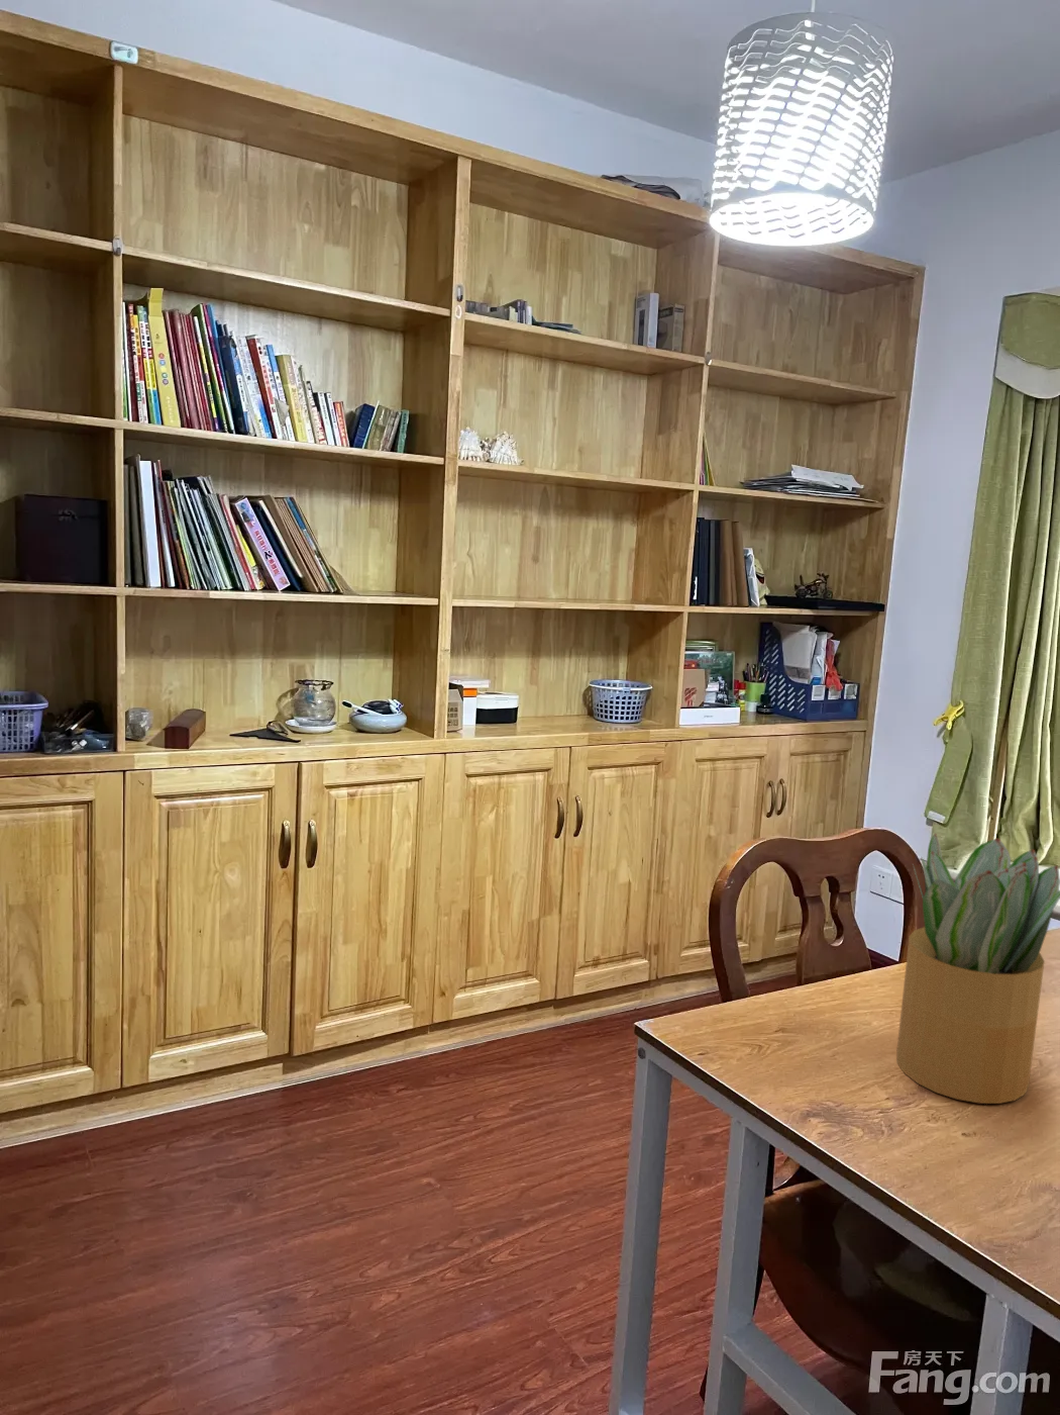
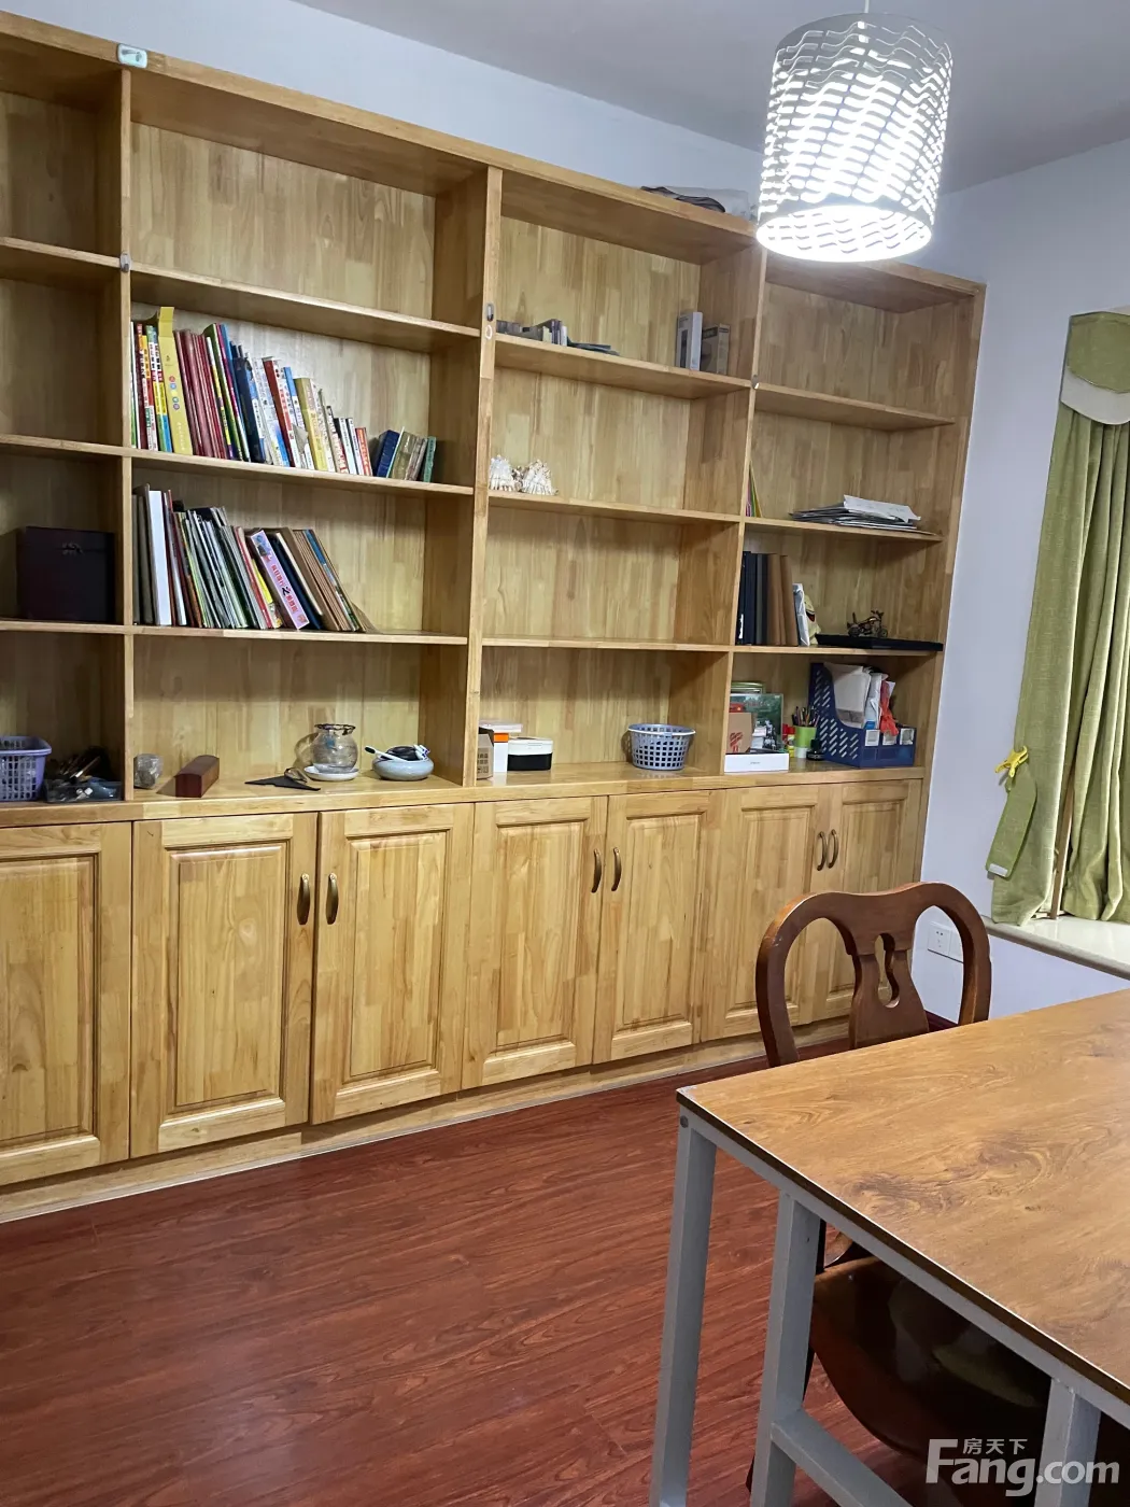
- potted plant [895,832,1060,1105]
